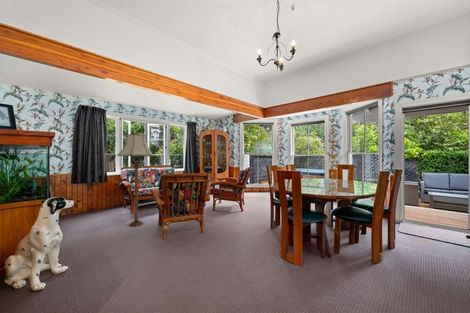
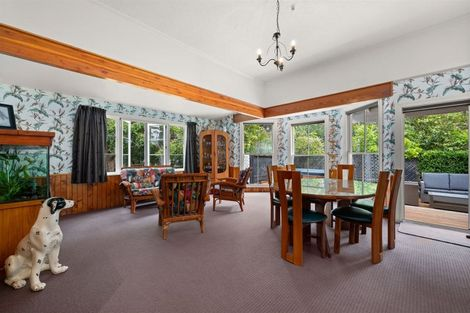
- floor lamp [116,131,155,227]
